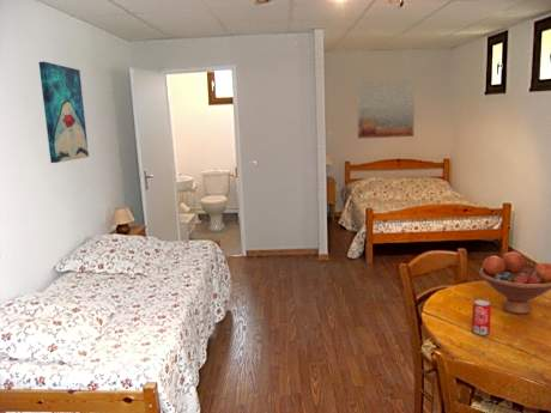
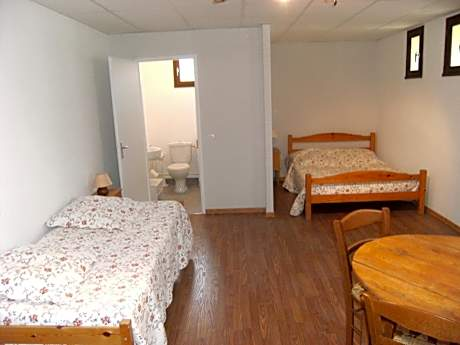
- fruit bowl [478,251,551,315]
- beverage can [471,299,492,336]
- wall art [357,78,416,140]
- wall art [38,61,90,164]
